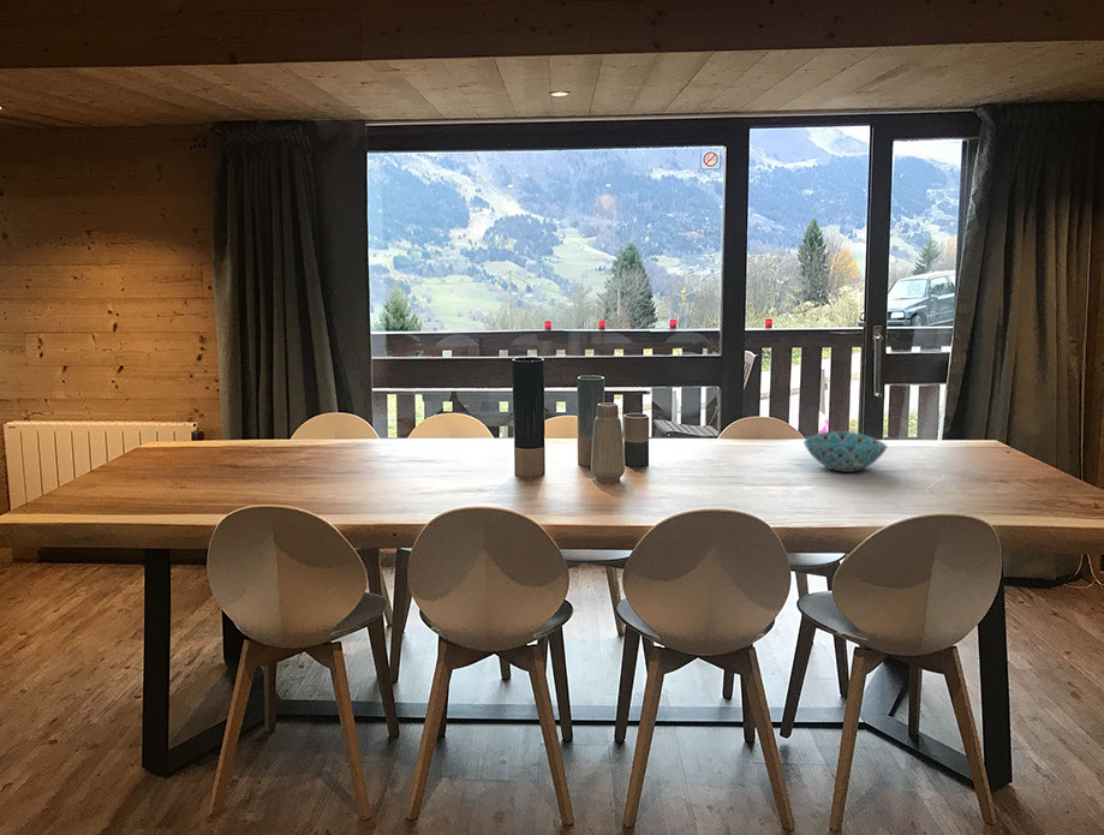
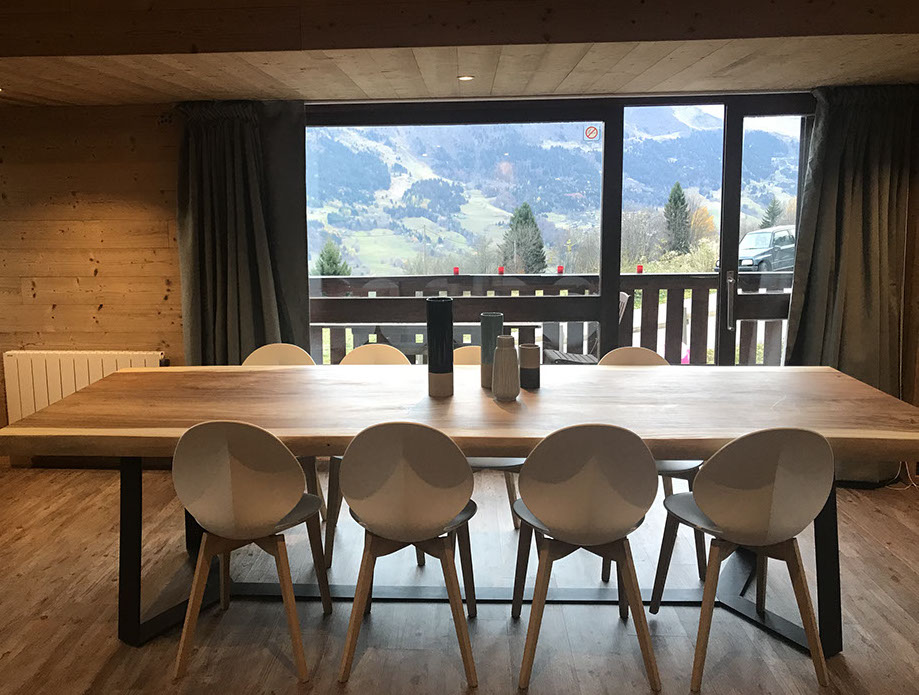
- bowl [802,430,889,473]
